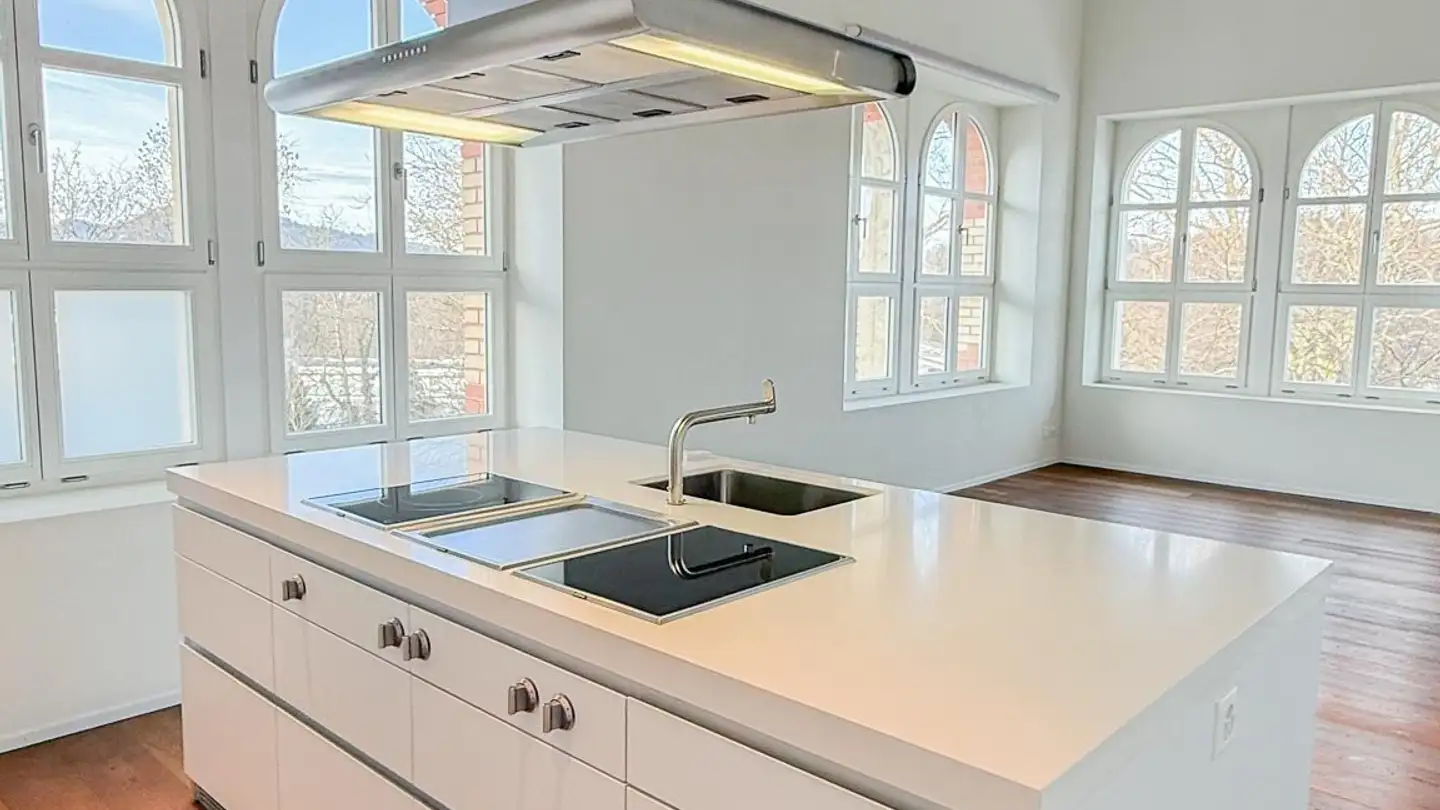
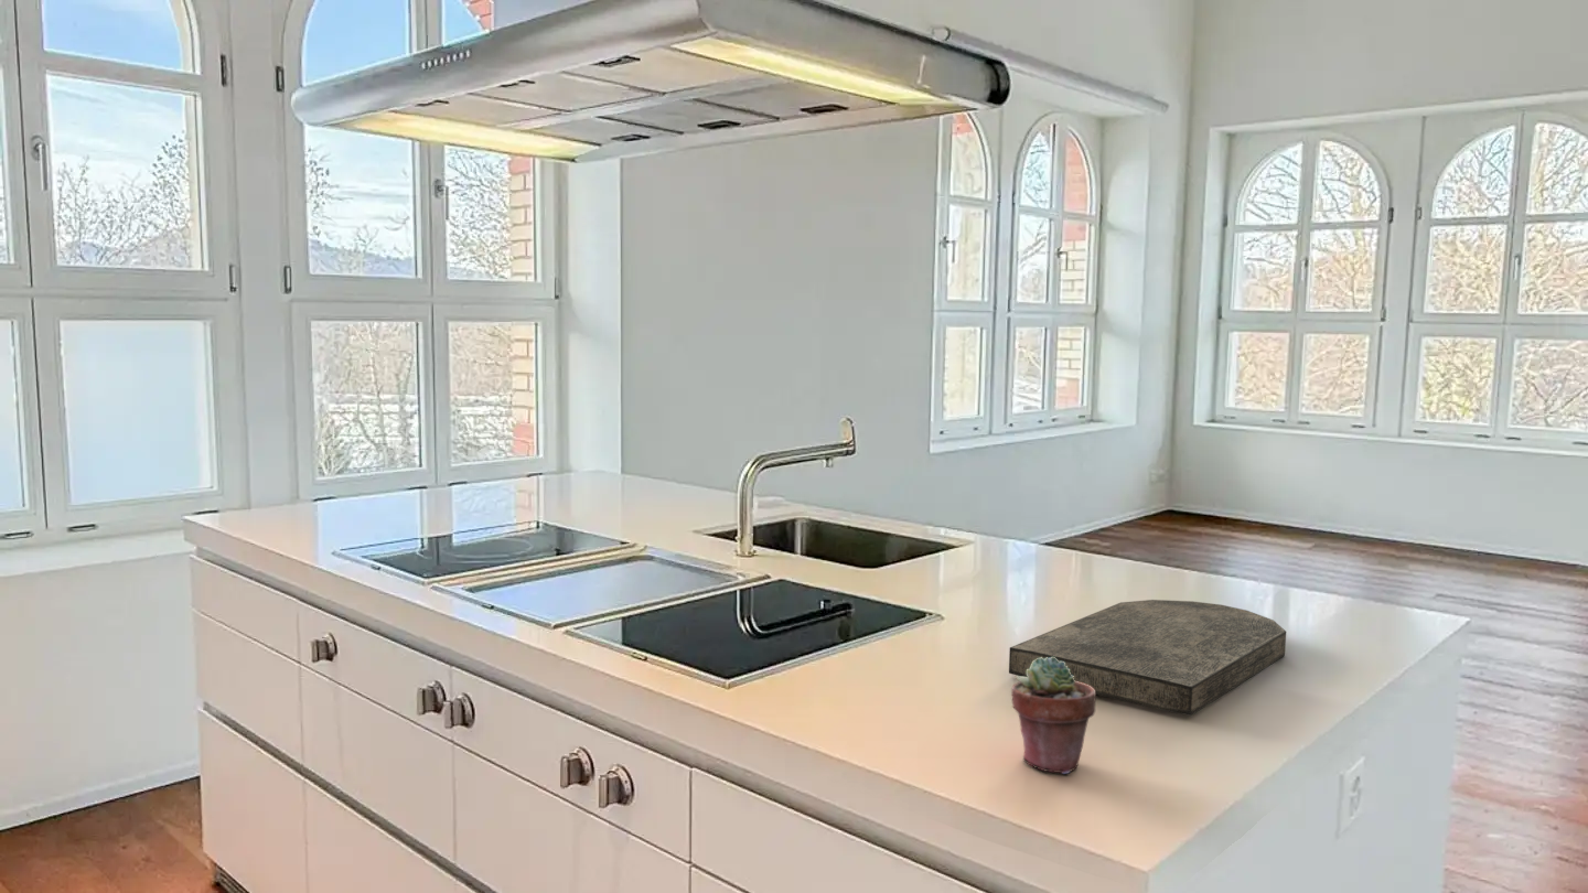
+ cutting board [1008,599,1287,717]
+ potted succulent [1010,657,1097,775]
